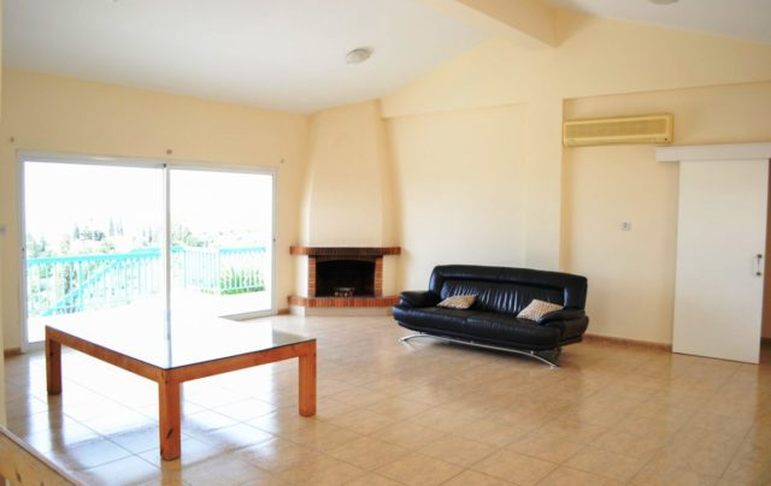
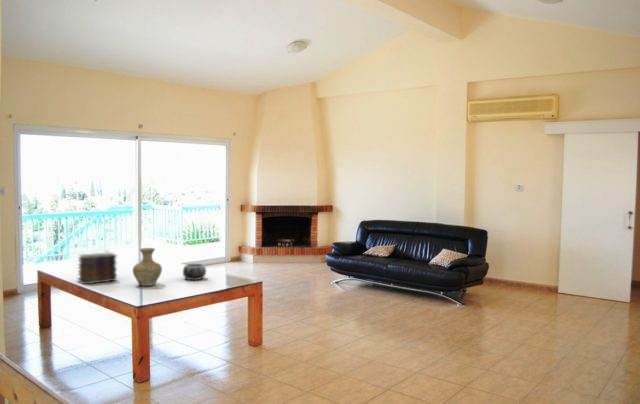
+ decorative bowl [182,263,207,281]
+ book stack [76,251,118,286]
+ vase [132,247,163,287]
